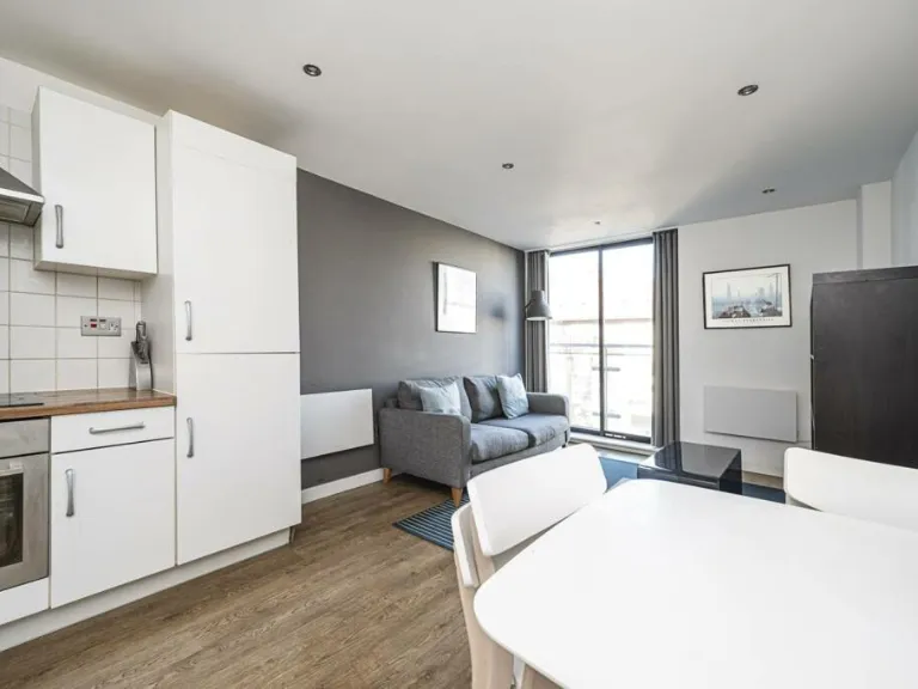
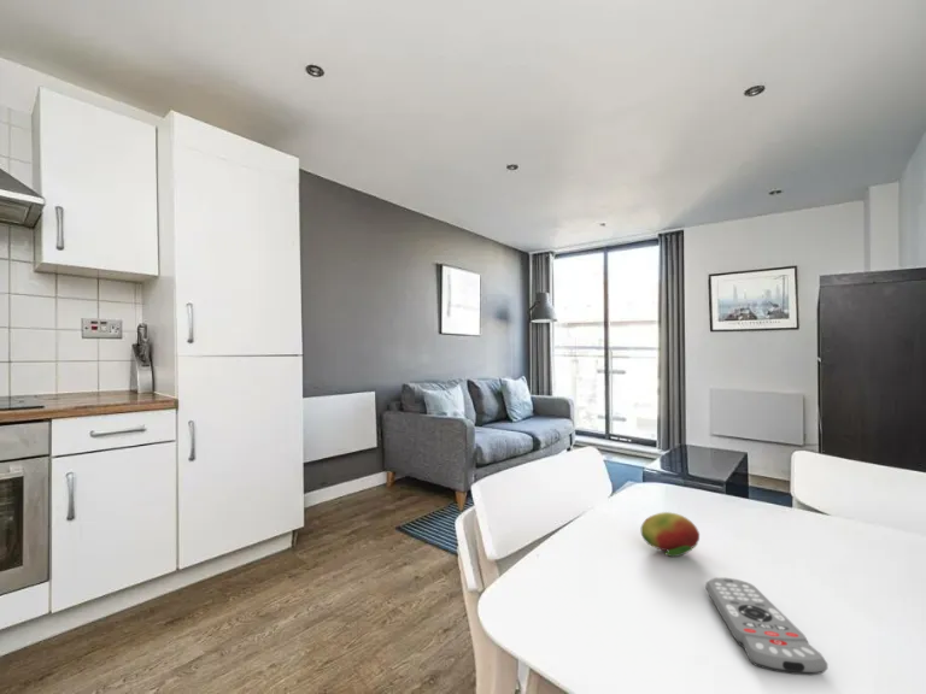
+ remote control [704,577,828,676]
+ fruit [640,511,701,558]
